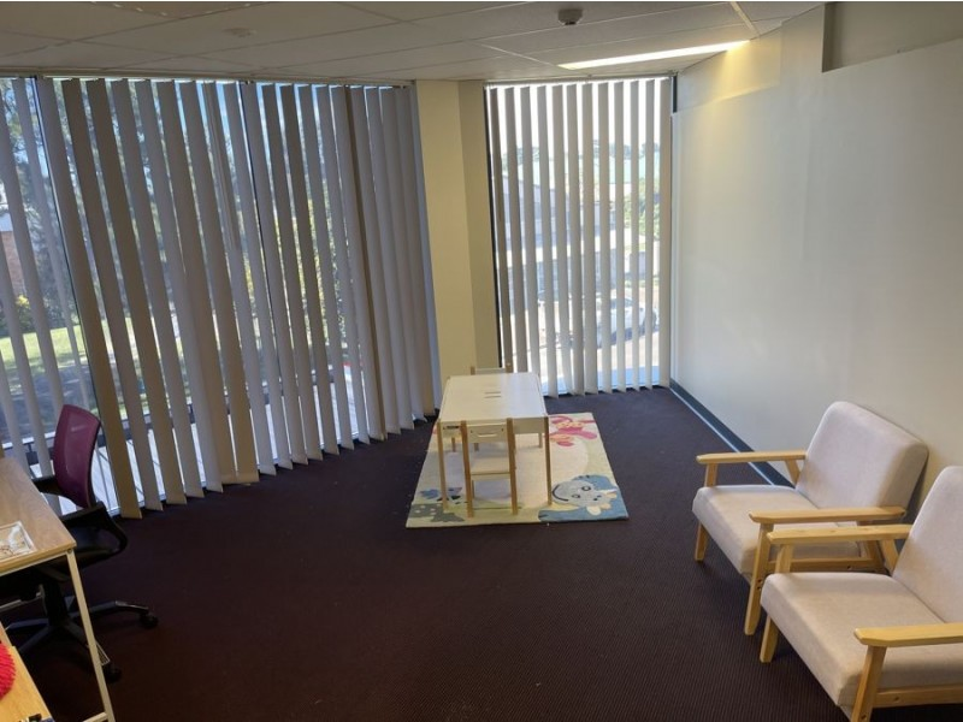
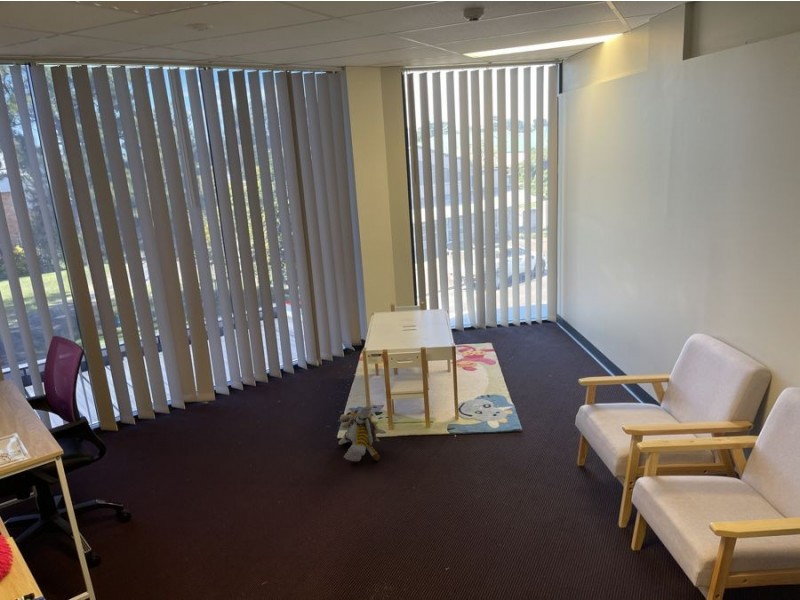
+ plush toy [338,404,382,462]
